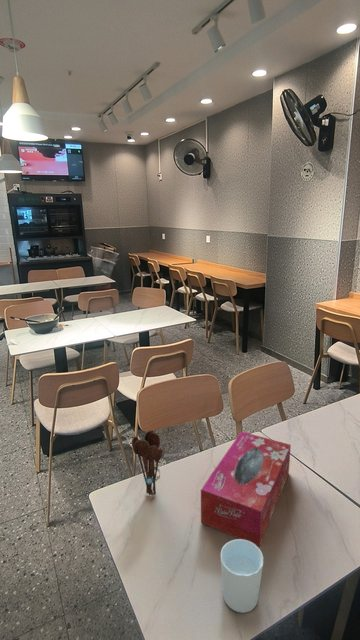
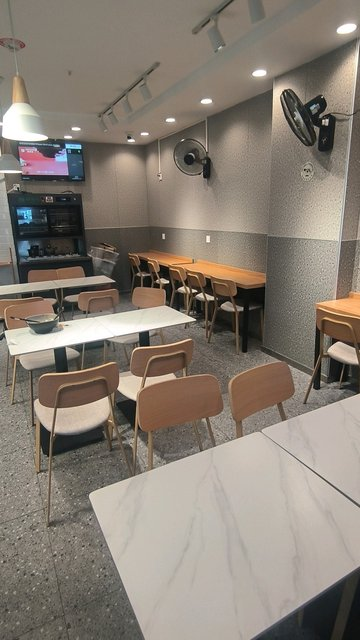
- tissue box [200,431,292,548]
- utensil holder [131,430,164,496]
- cup [220,538,264,614]
